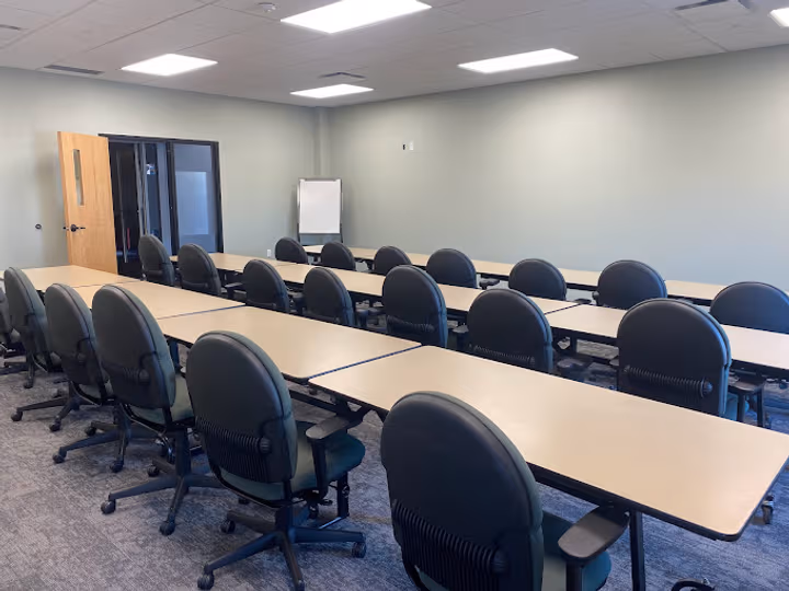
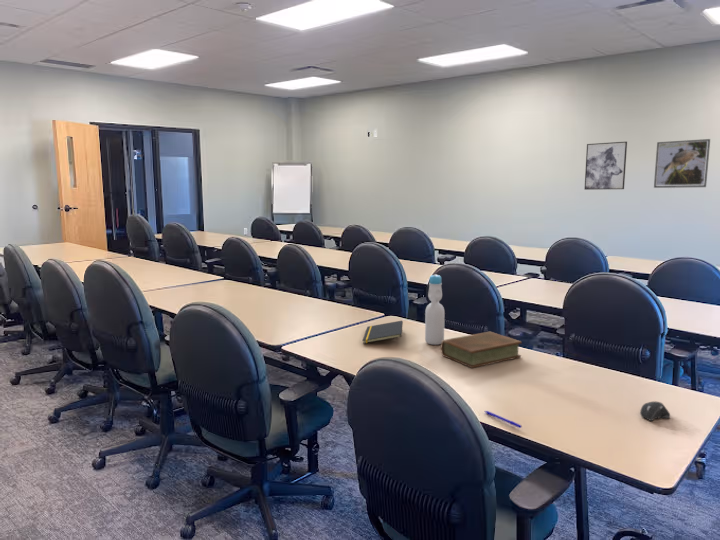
+ bottle [424,273,446,346]
+ wall art [583,141,628,191]
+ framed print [653,138,711,189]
+ book [440,331,523,369]
+ pen [484,410,523,429]
+ notepad [362,320,404,344]
+ computer mouse [639,400,671,422]
